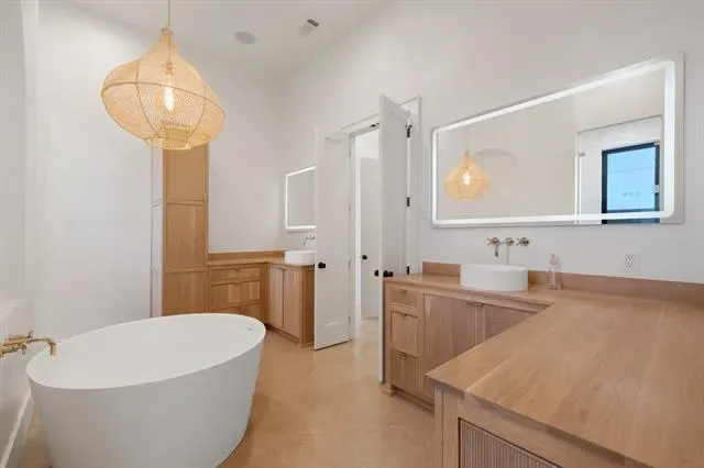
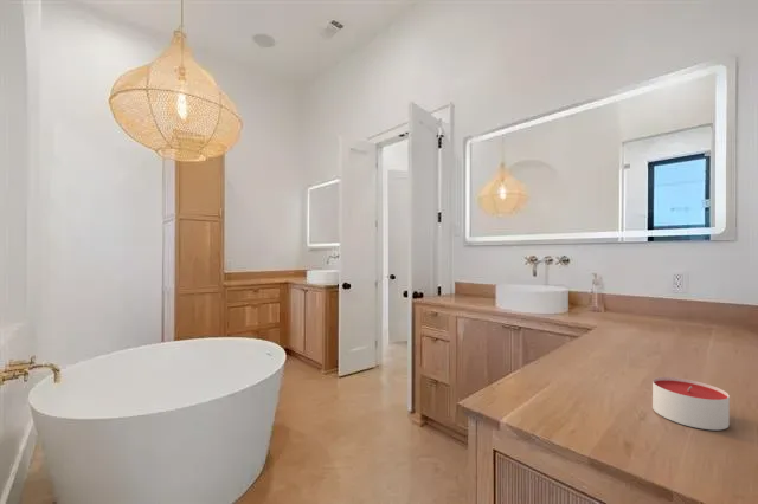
+ candle [651,376,731,431]
